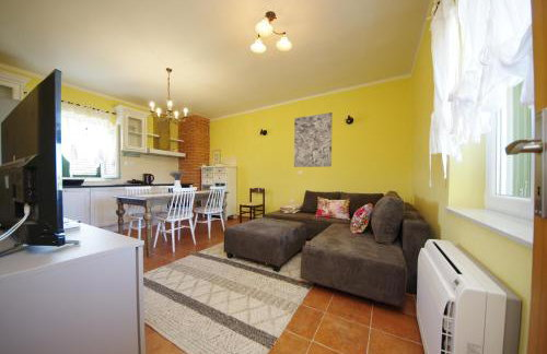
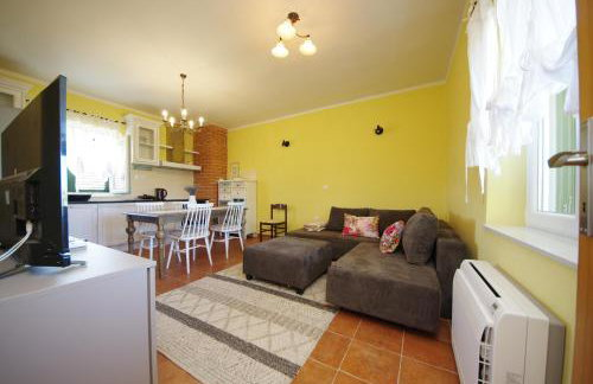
- wall art [293,111,334,168]
